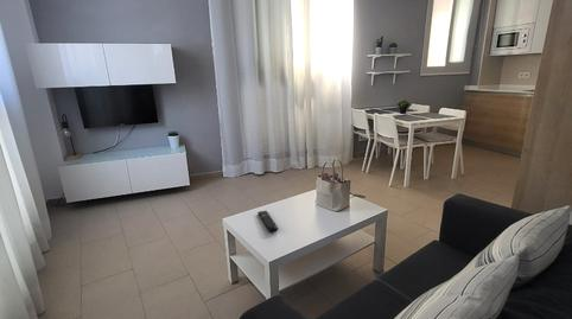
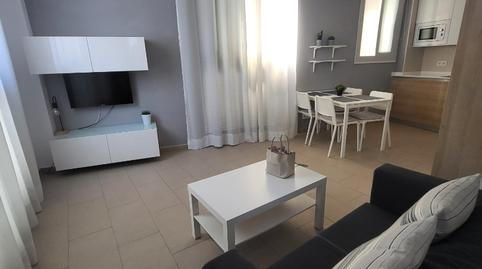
- remote control [256,210,279,234]
